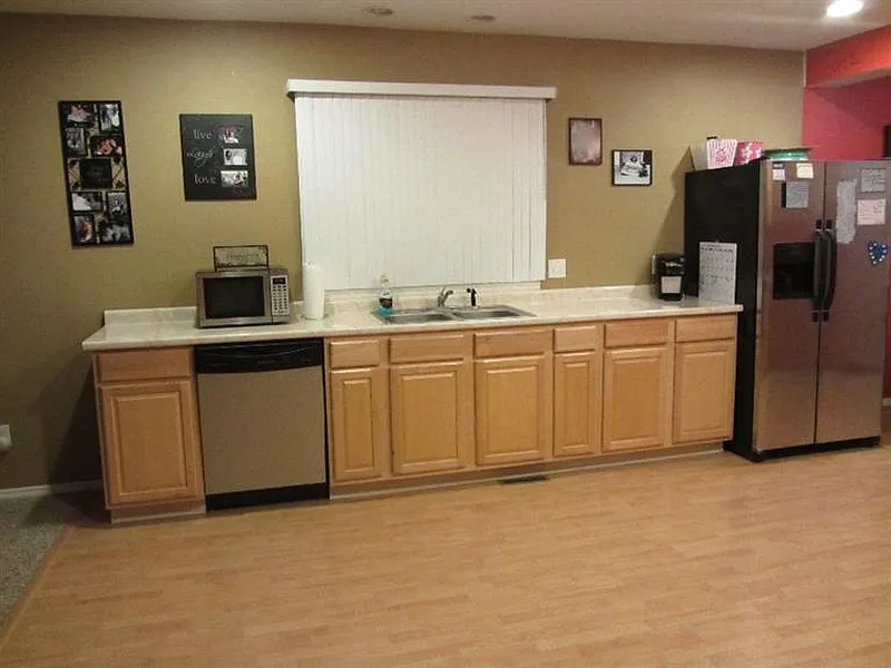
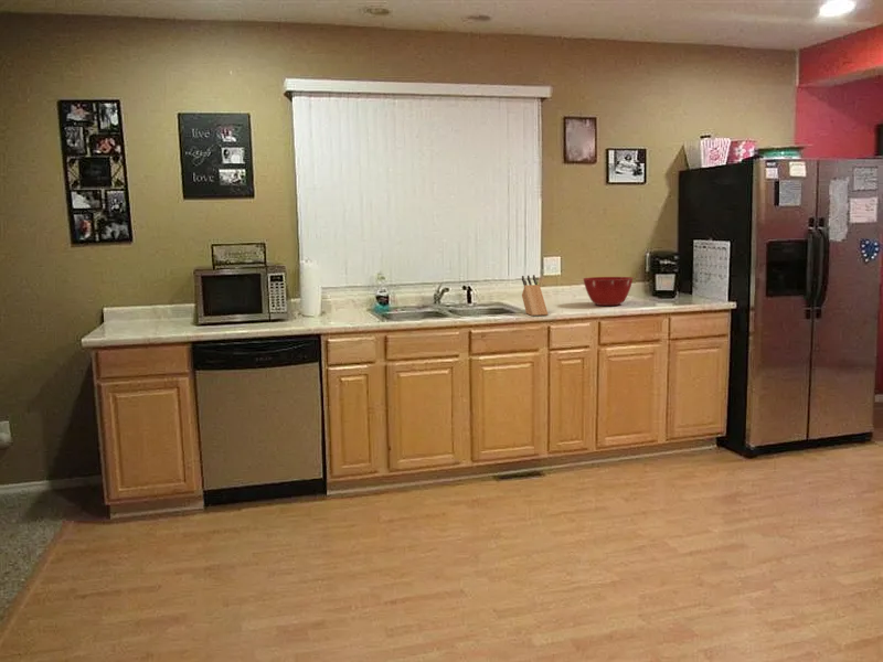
+ knife block [521,274,550,317]
+ mixing bowl [582,276,635,307]
